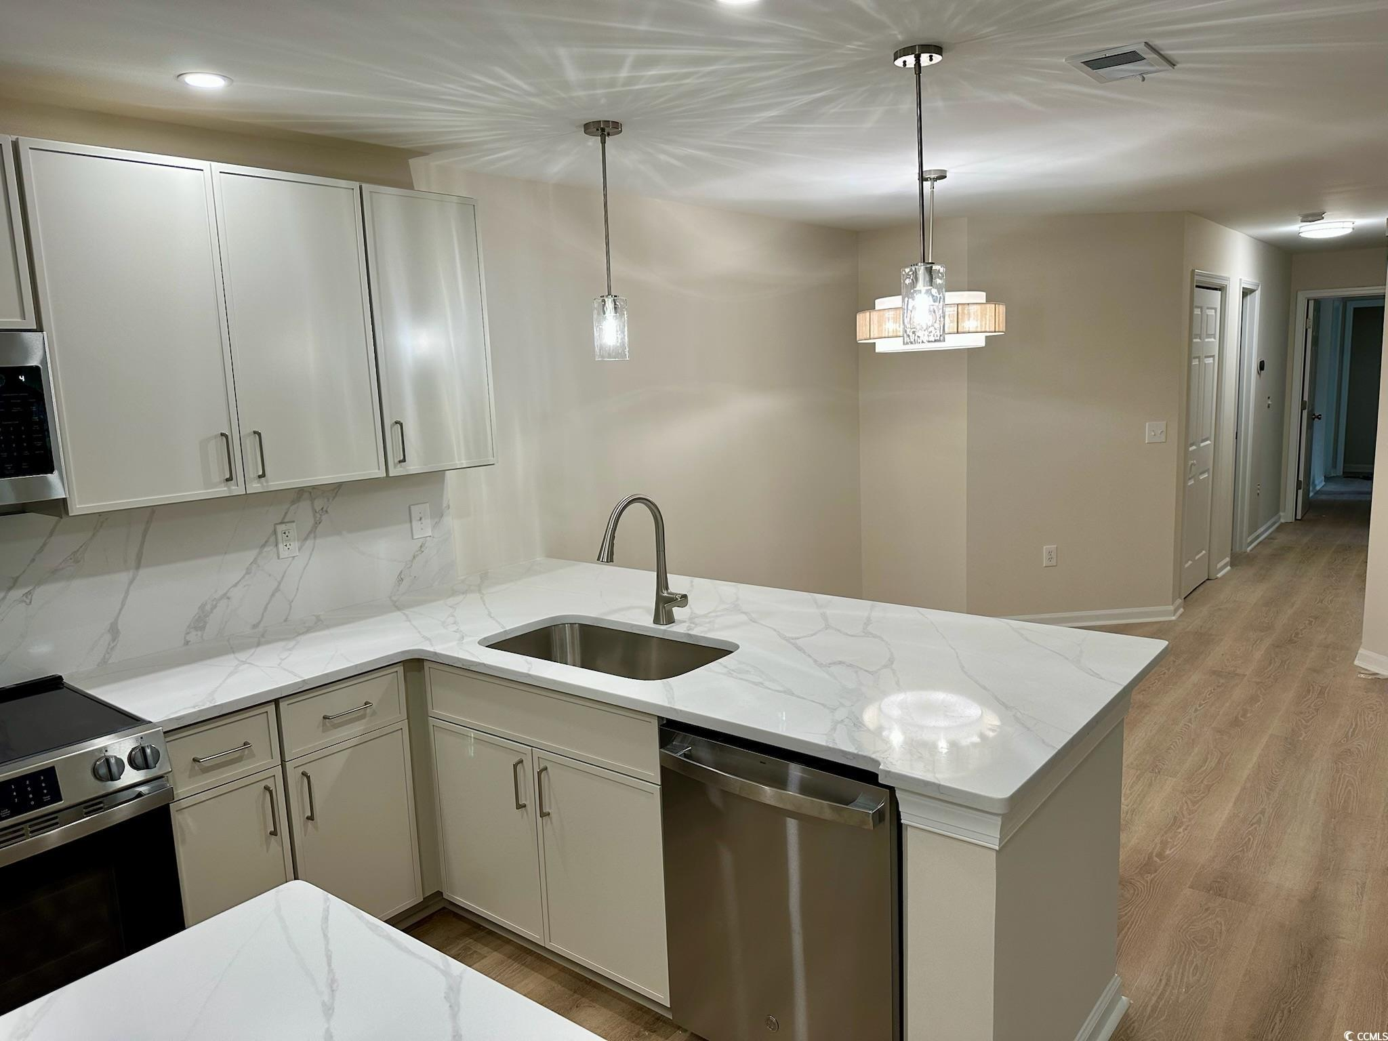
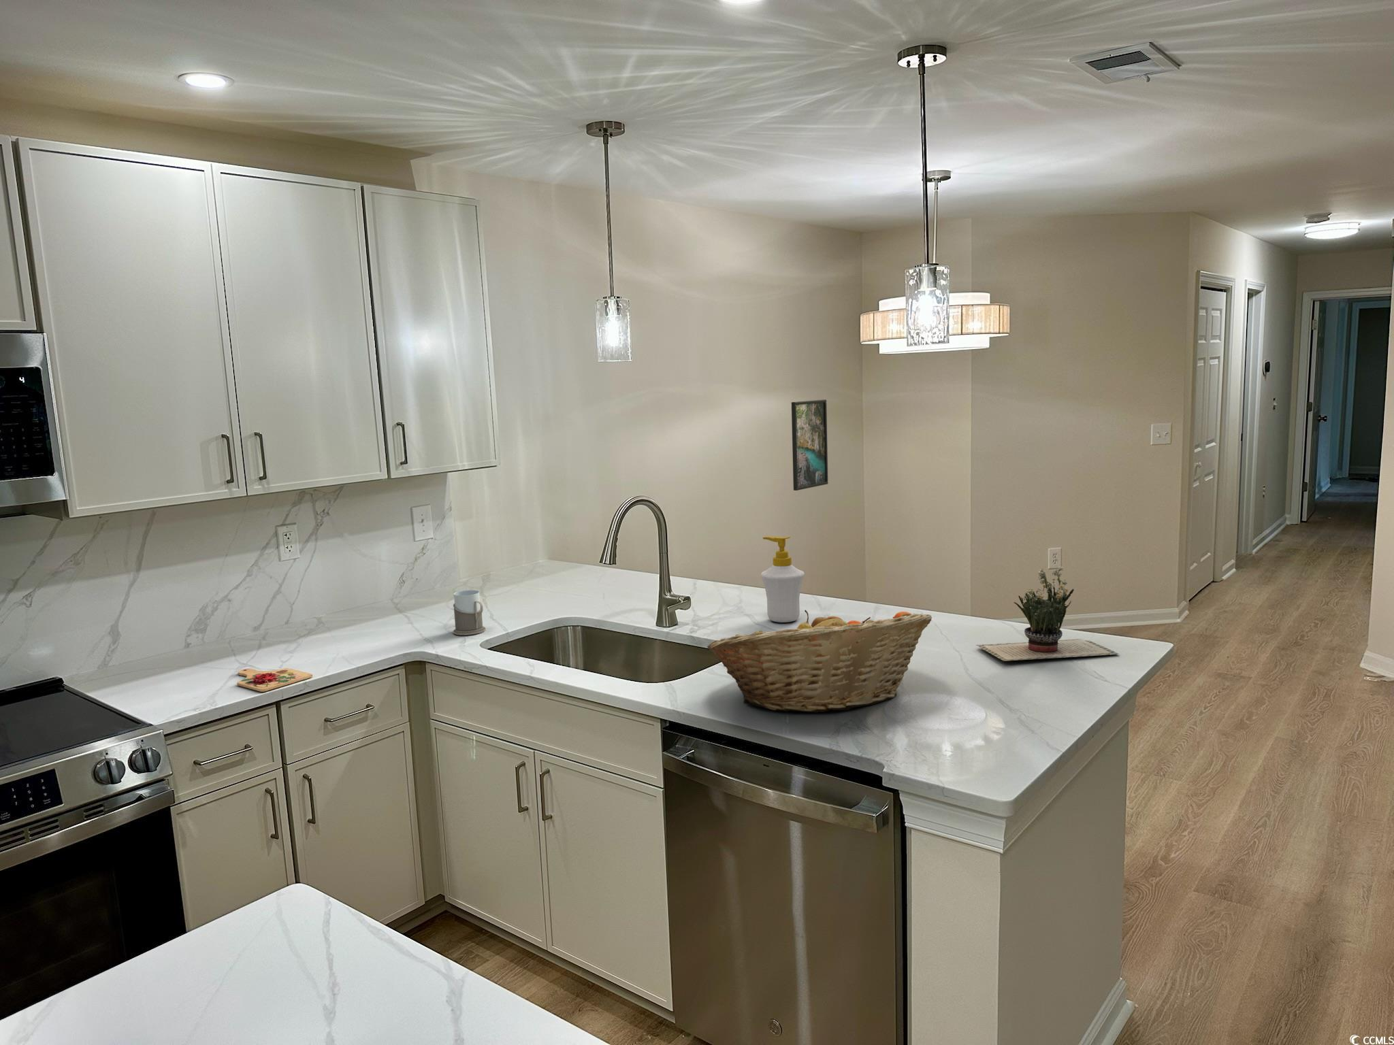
+ soap bottle [761,536,805,623]
+ fruit basket [707,609,933,713]
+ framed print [791,398,829,491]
+ cutting board [236,667,313,693]
+ mug [452,589,486,637]
+ potted flower [976,566,1120,661]
